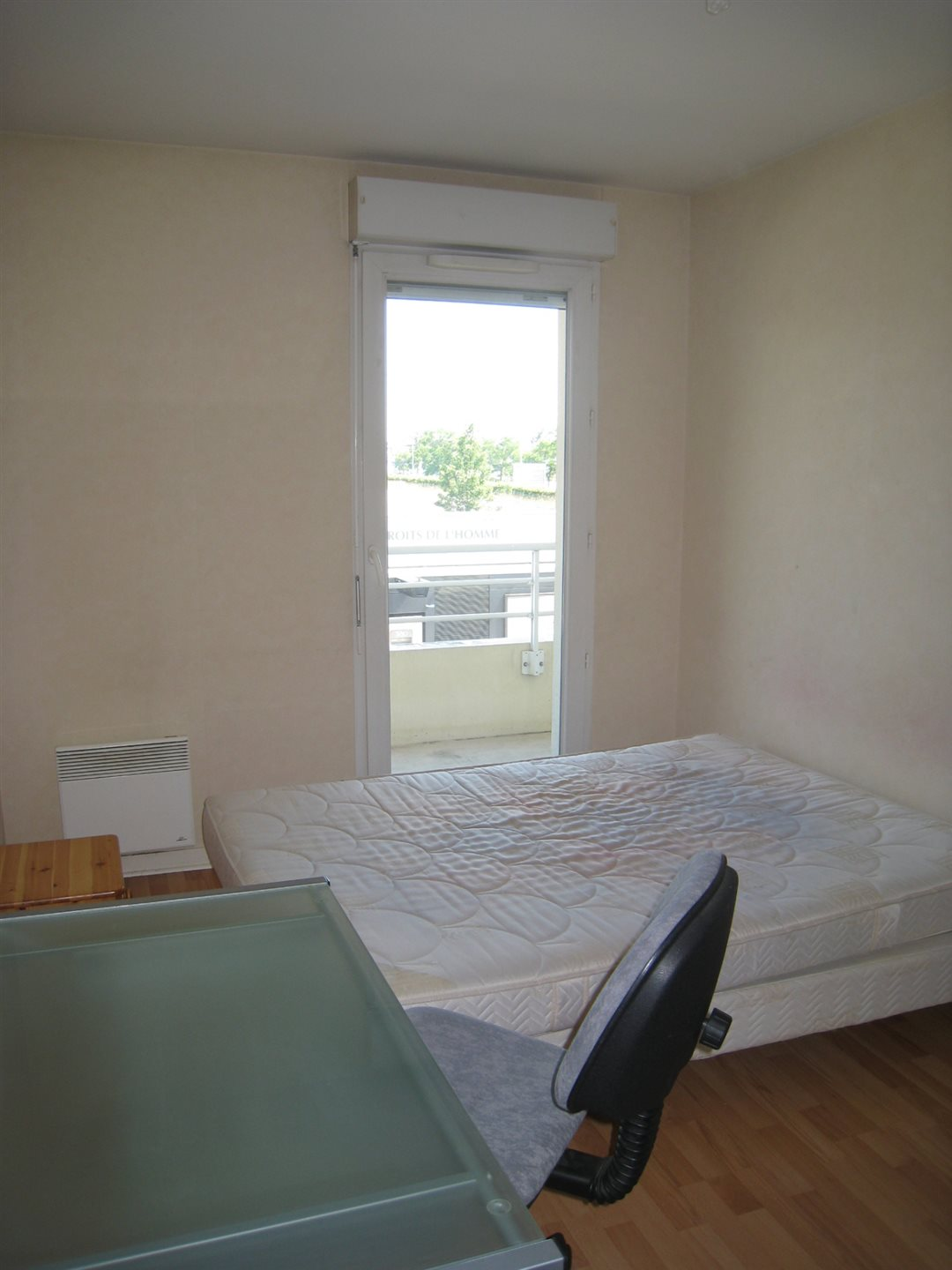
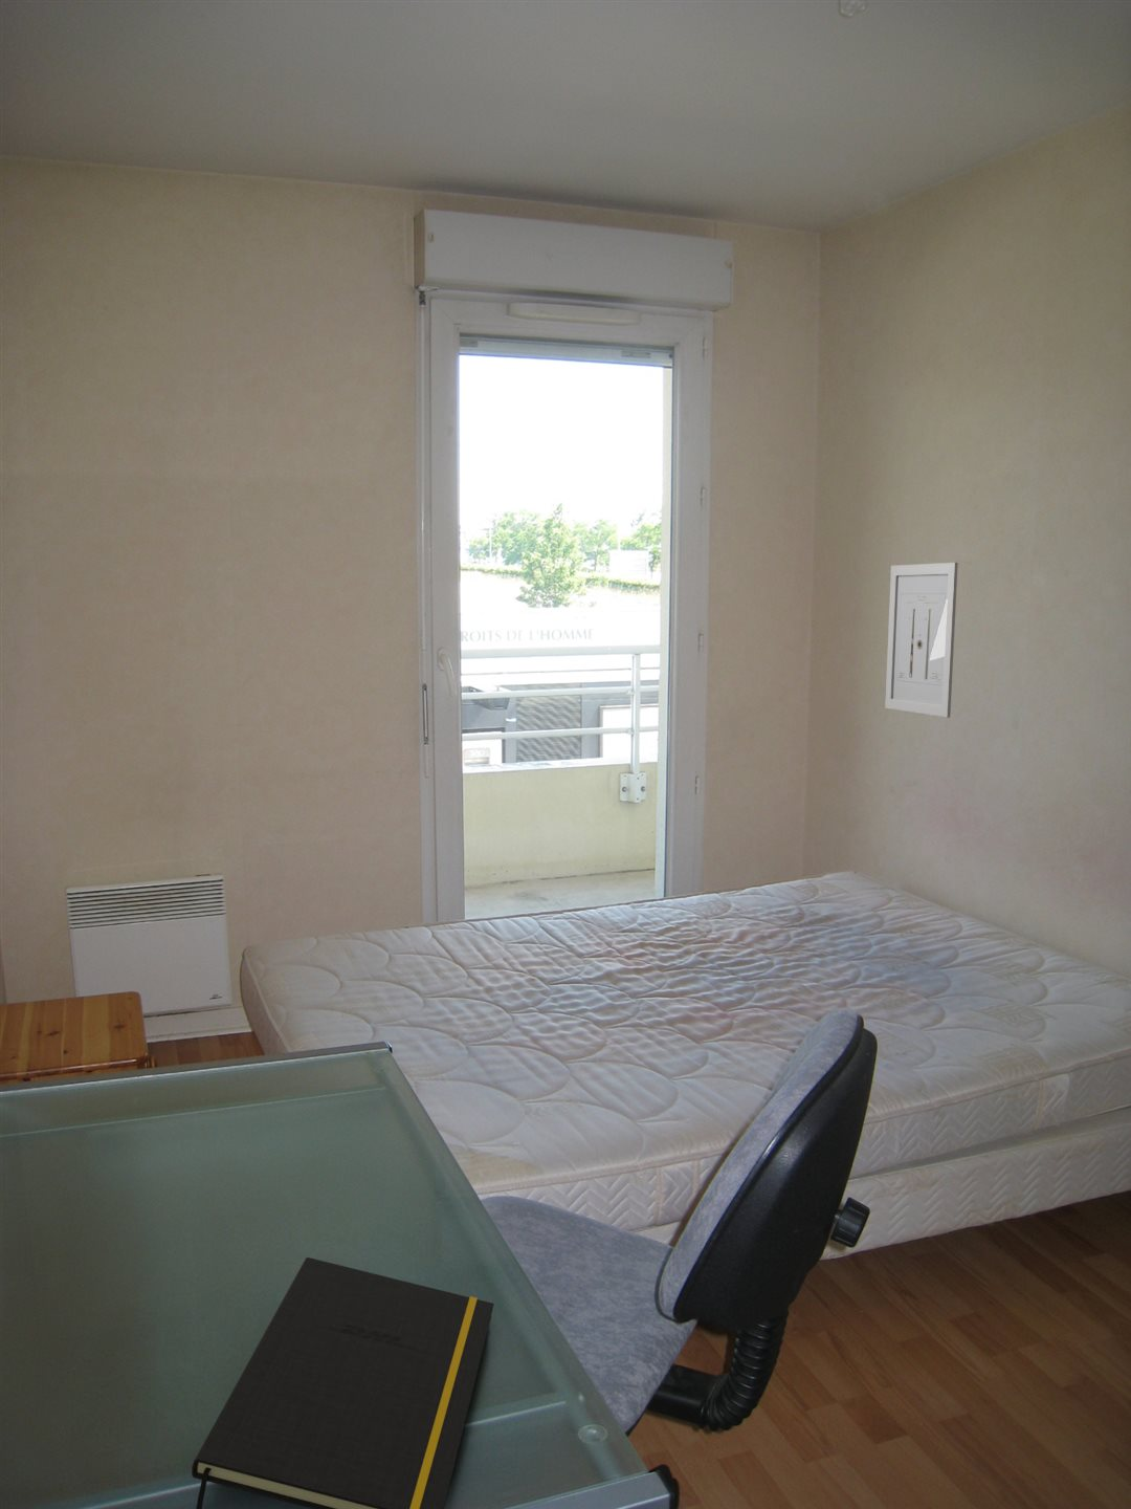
+ notepad [190,1256,495,1509]
+ wall art [884,562,959,719]
